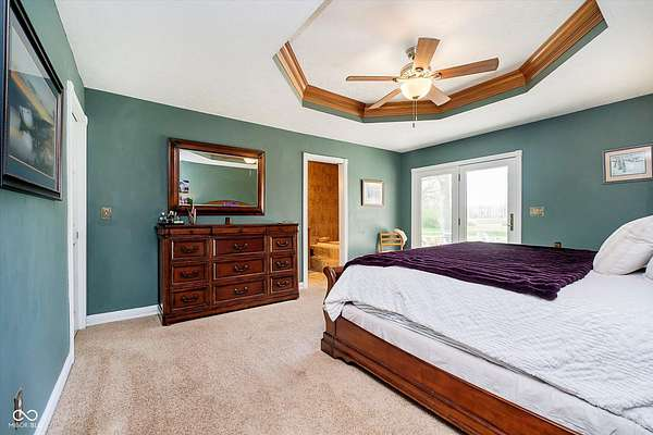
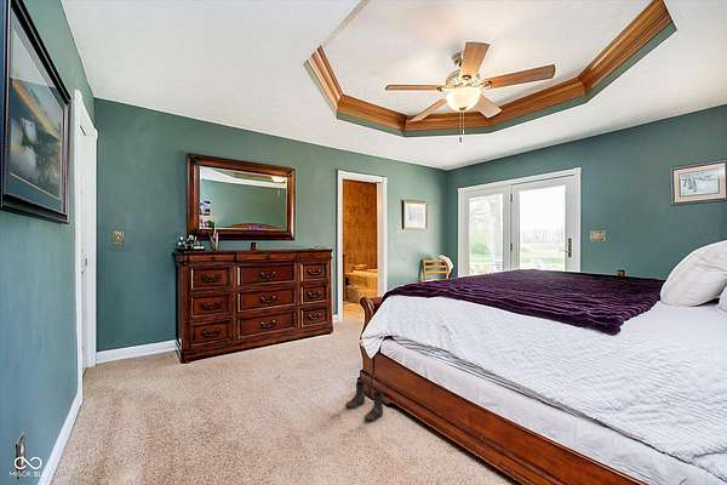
+ boots [344,381,384,422]
